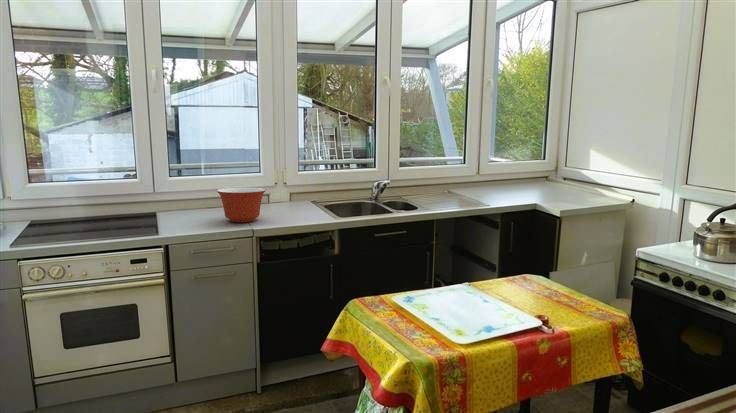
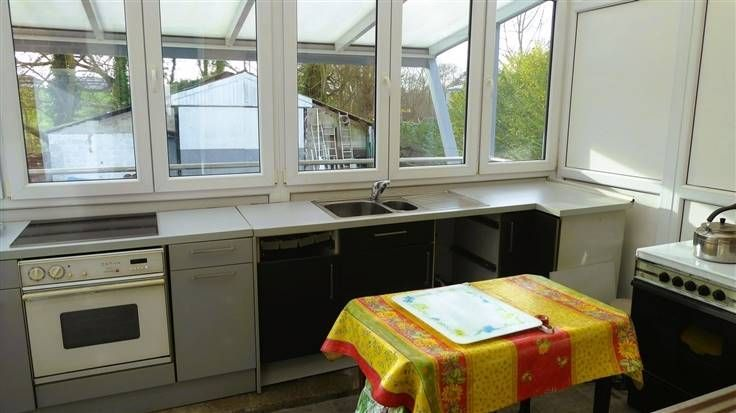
- mixing bowl [216,187,267,223]
